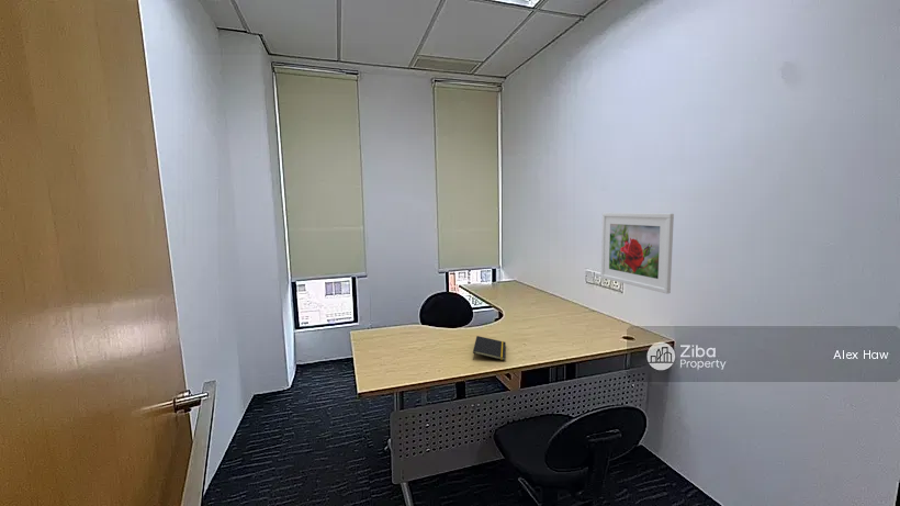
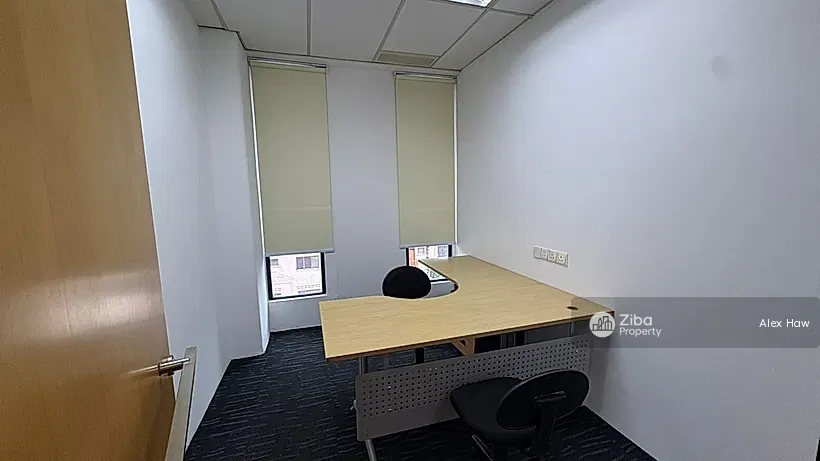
- notepad [472,335,507,361]
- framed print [600,212,675,294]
